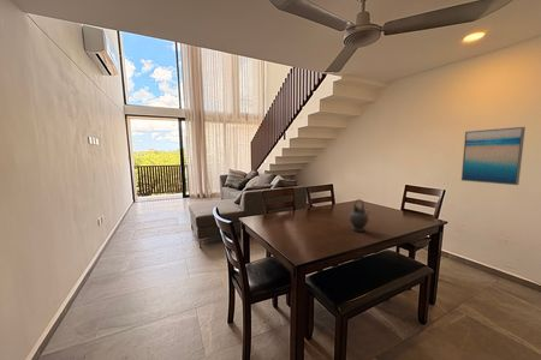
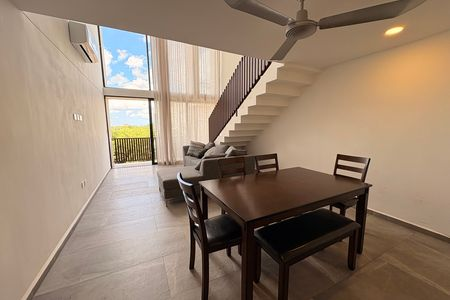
- wall art [460,126,527,186]
- teapot [349,198,370,233]
